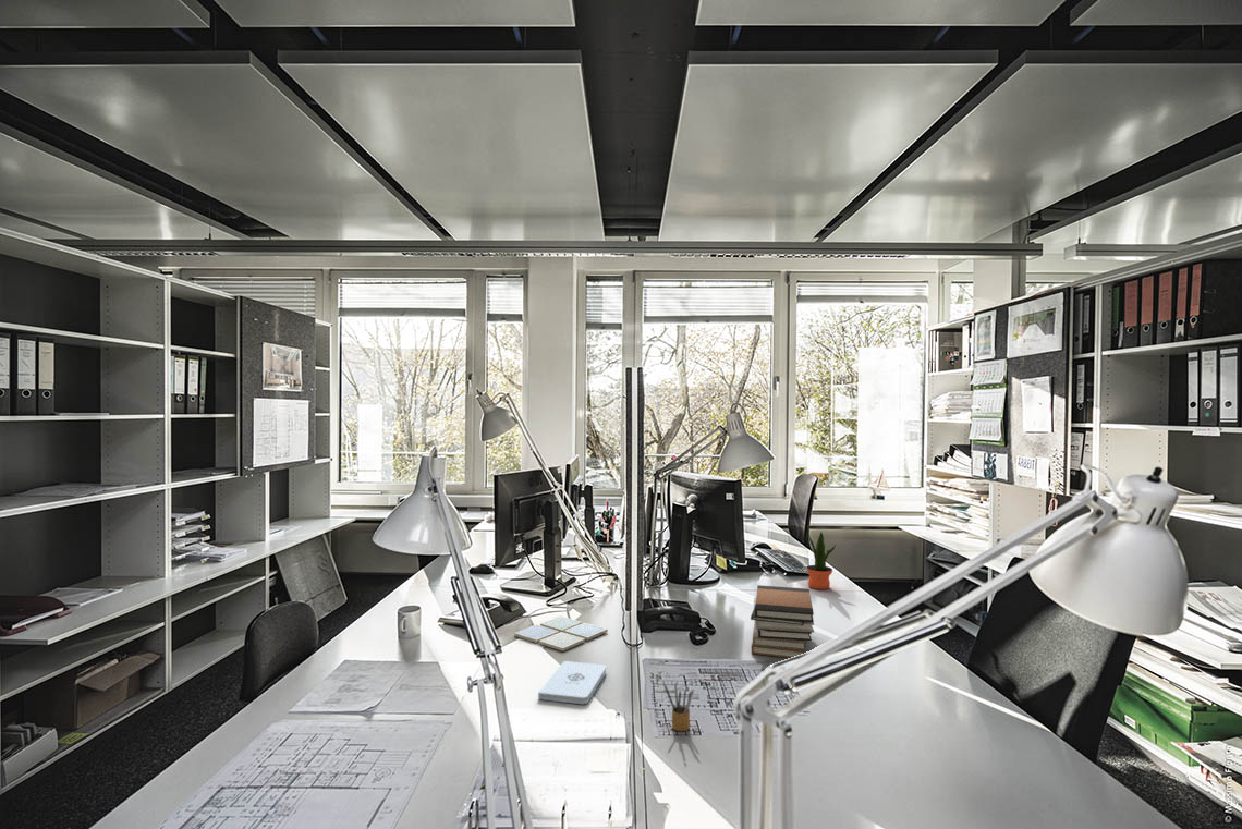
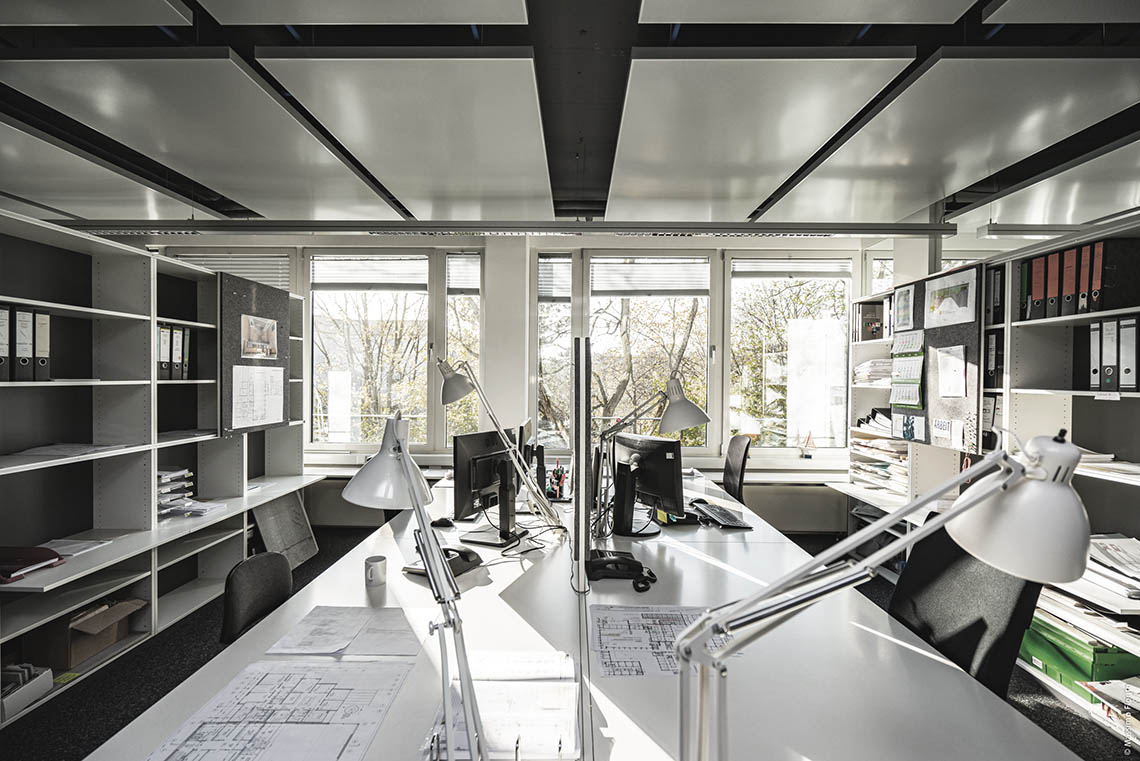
- notepad [537,660,608,705]
- pencil box [662,682,695,732]
- book stack [750,584,815,659]
- potted plant [805,531,837,590]
- drink coaster [513,615,609,653]
